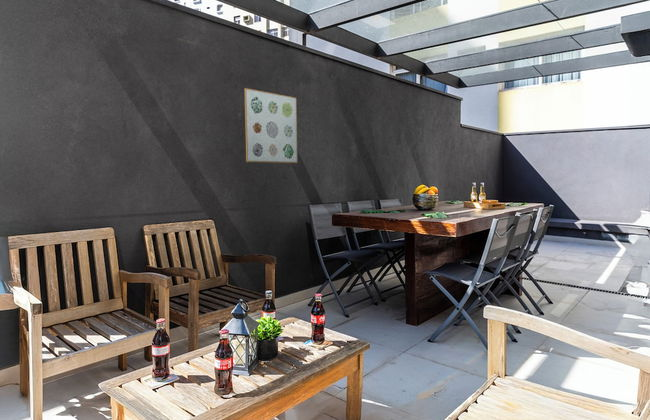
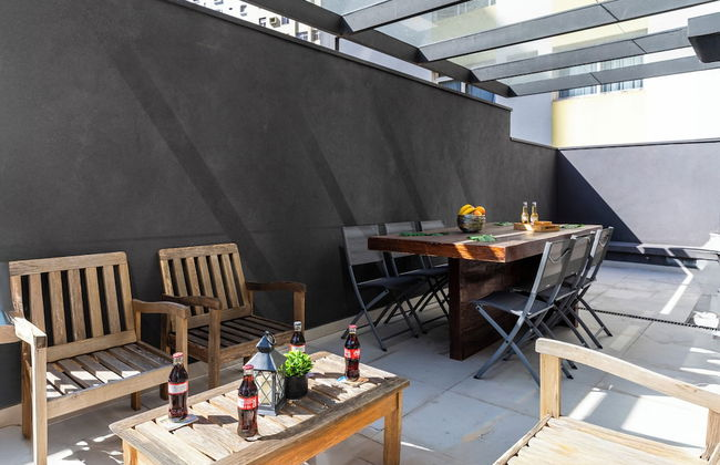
- wall art [244,87,298,164]
